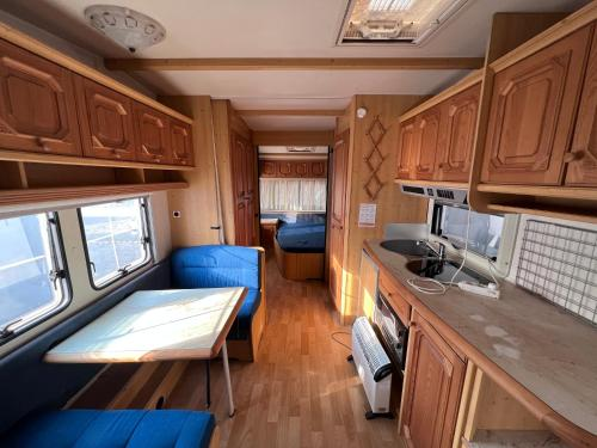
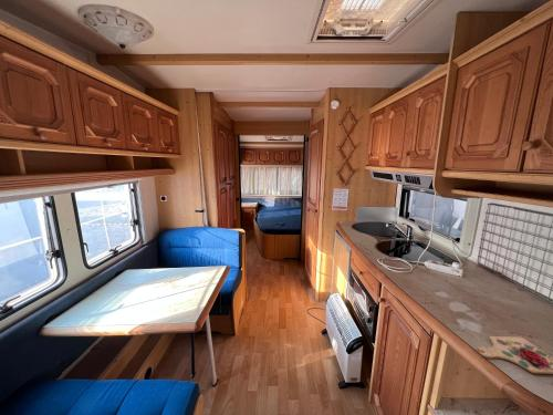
+ cutting board [476,335,553,375]
